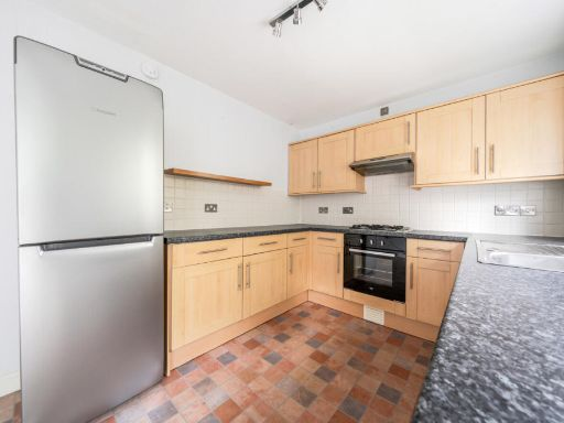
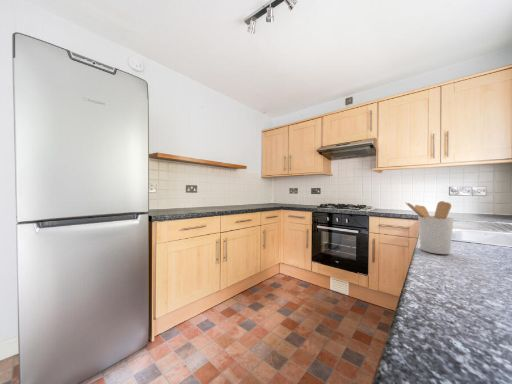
+ utensil holder [404,200,455,255]
